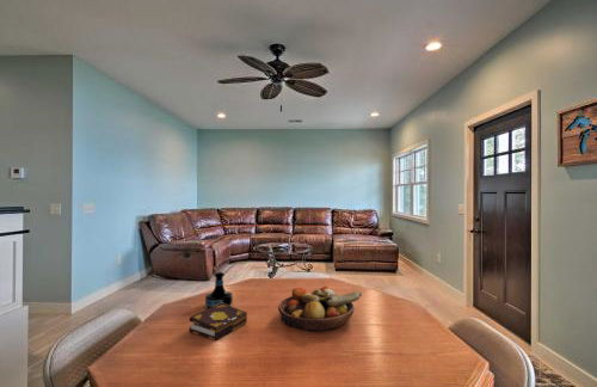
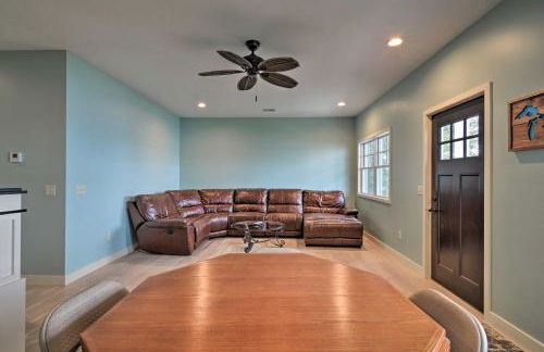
- tequila bottle [204,270,234,309]
- fruit bowl [277,284,363,333]
- book [189,303,248,342]
